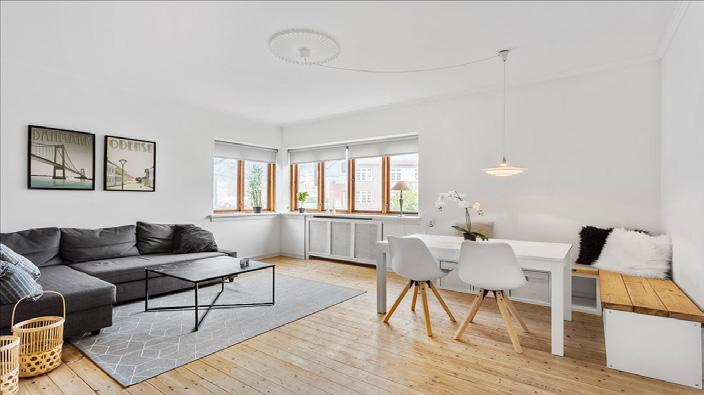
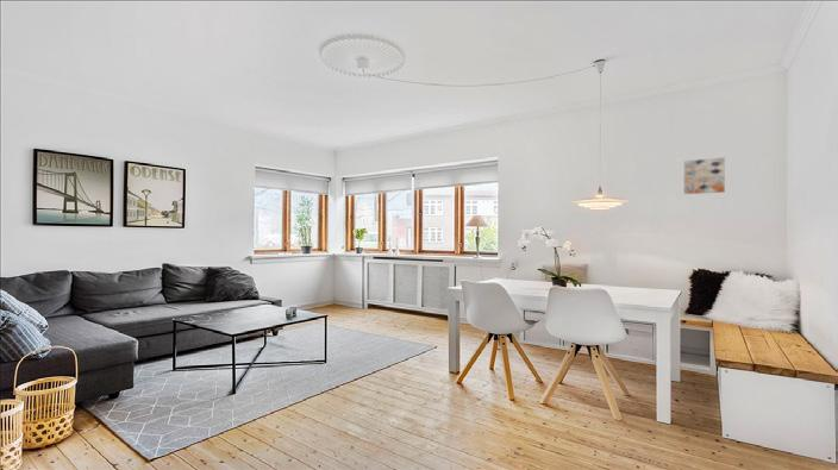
+ wall art [683,156,726,195]
